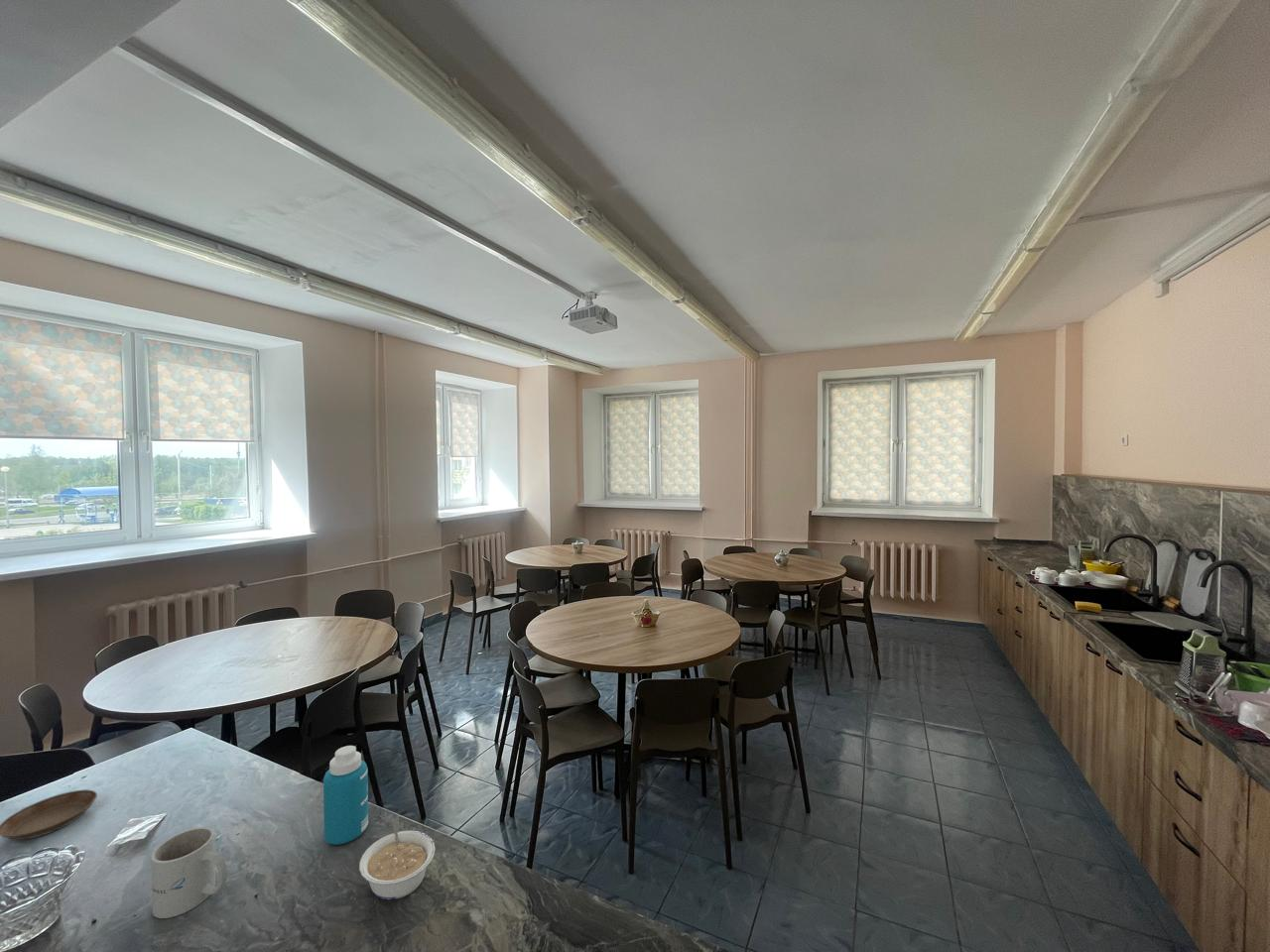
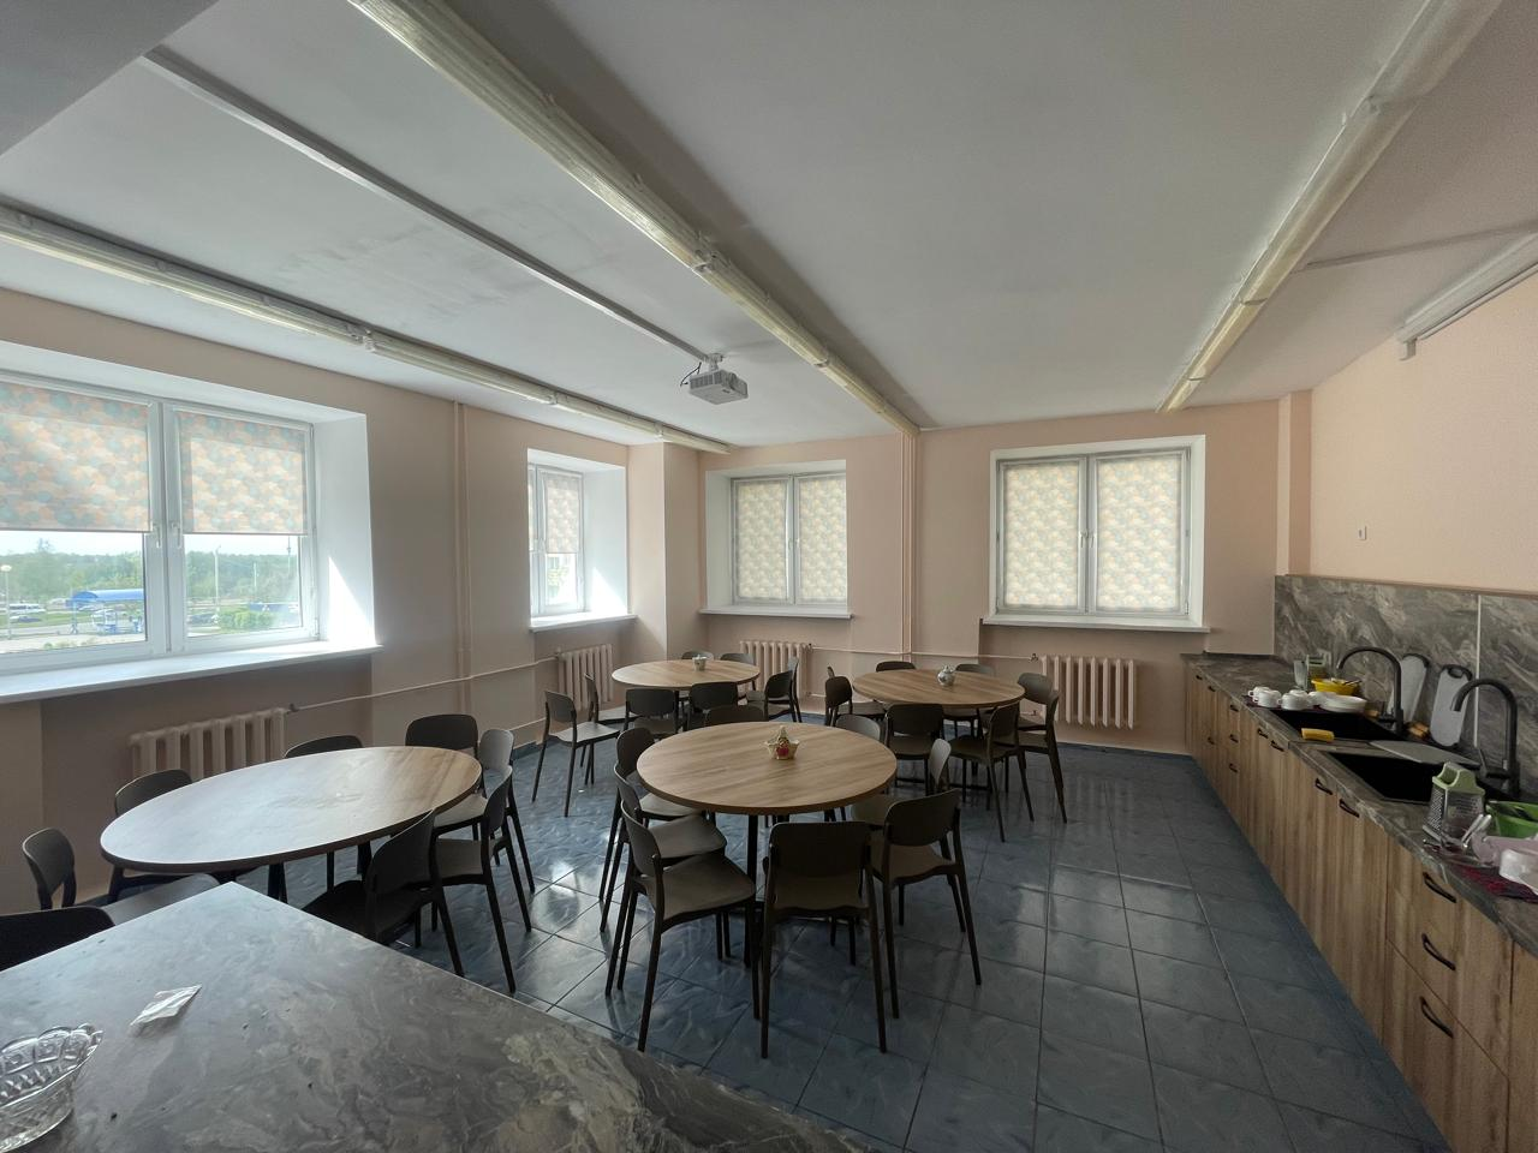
- bottle [322,745,369,846]
- legume [358,817,436,900]
- mug [150,826,228,919]
- saucer [0,788,98,841]
